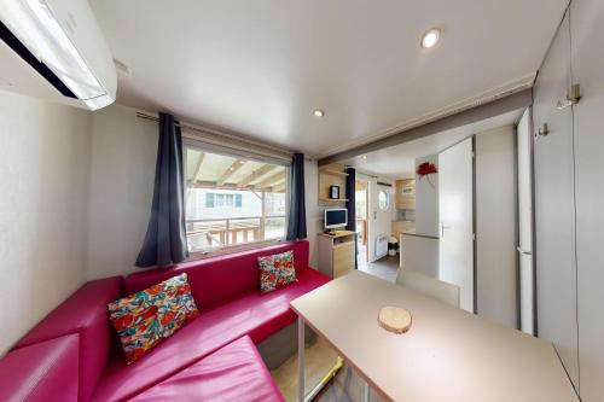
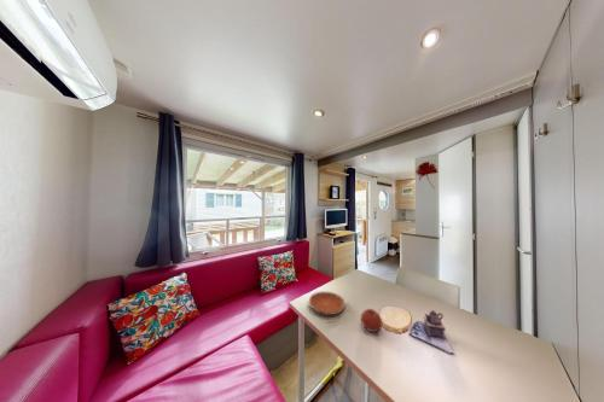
+ teapot [407,309,454,354]
+ fruit [360,308,383,333]
+ saucer [308,291,345,316]
